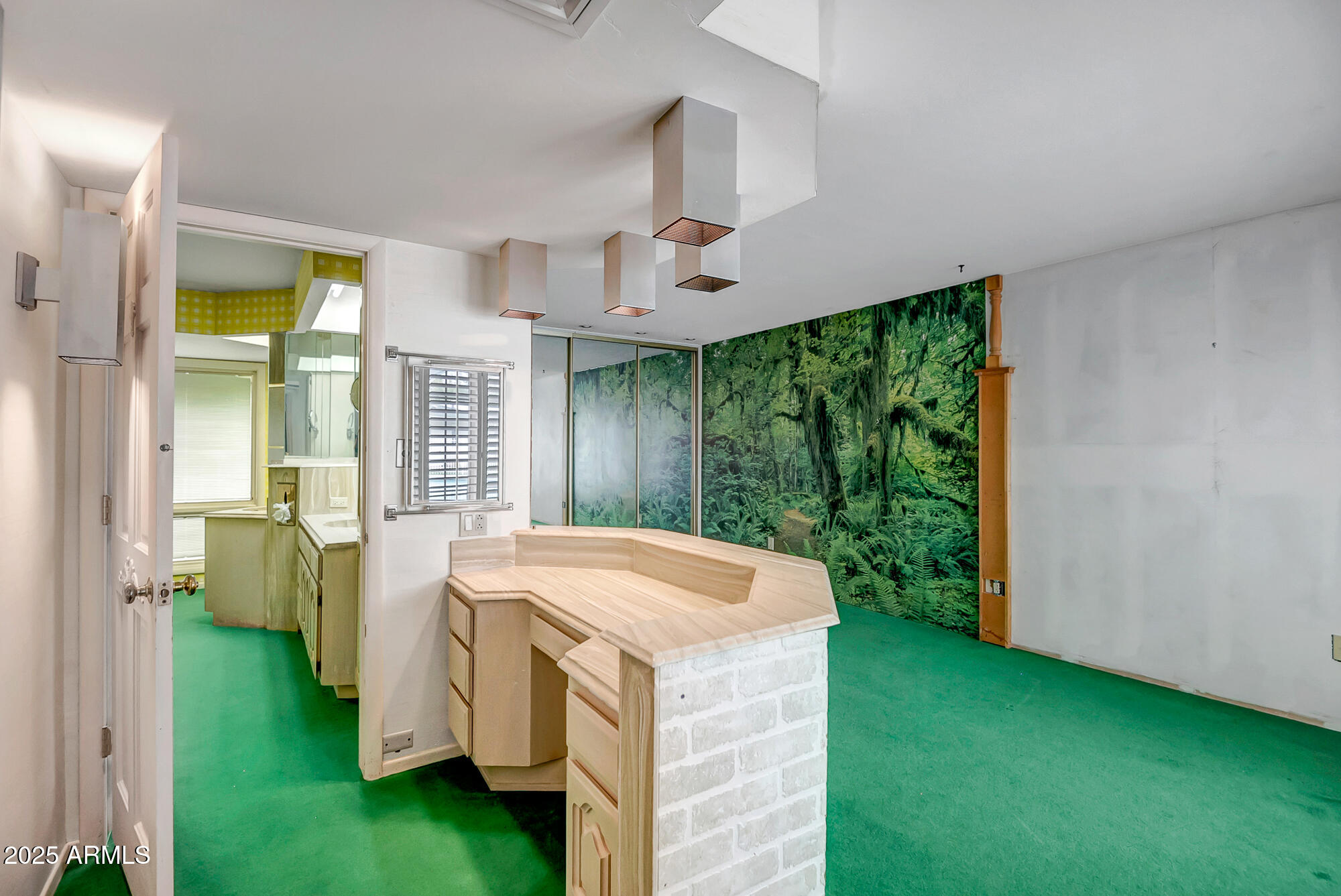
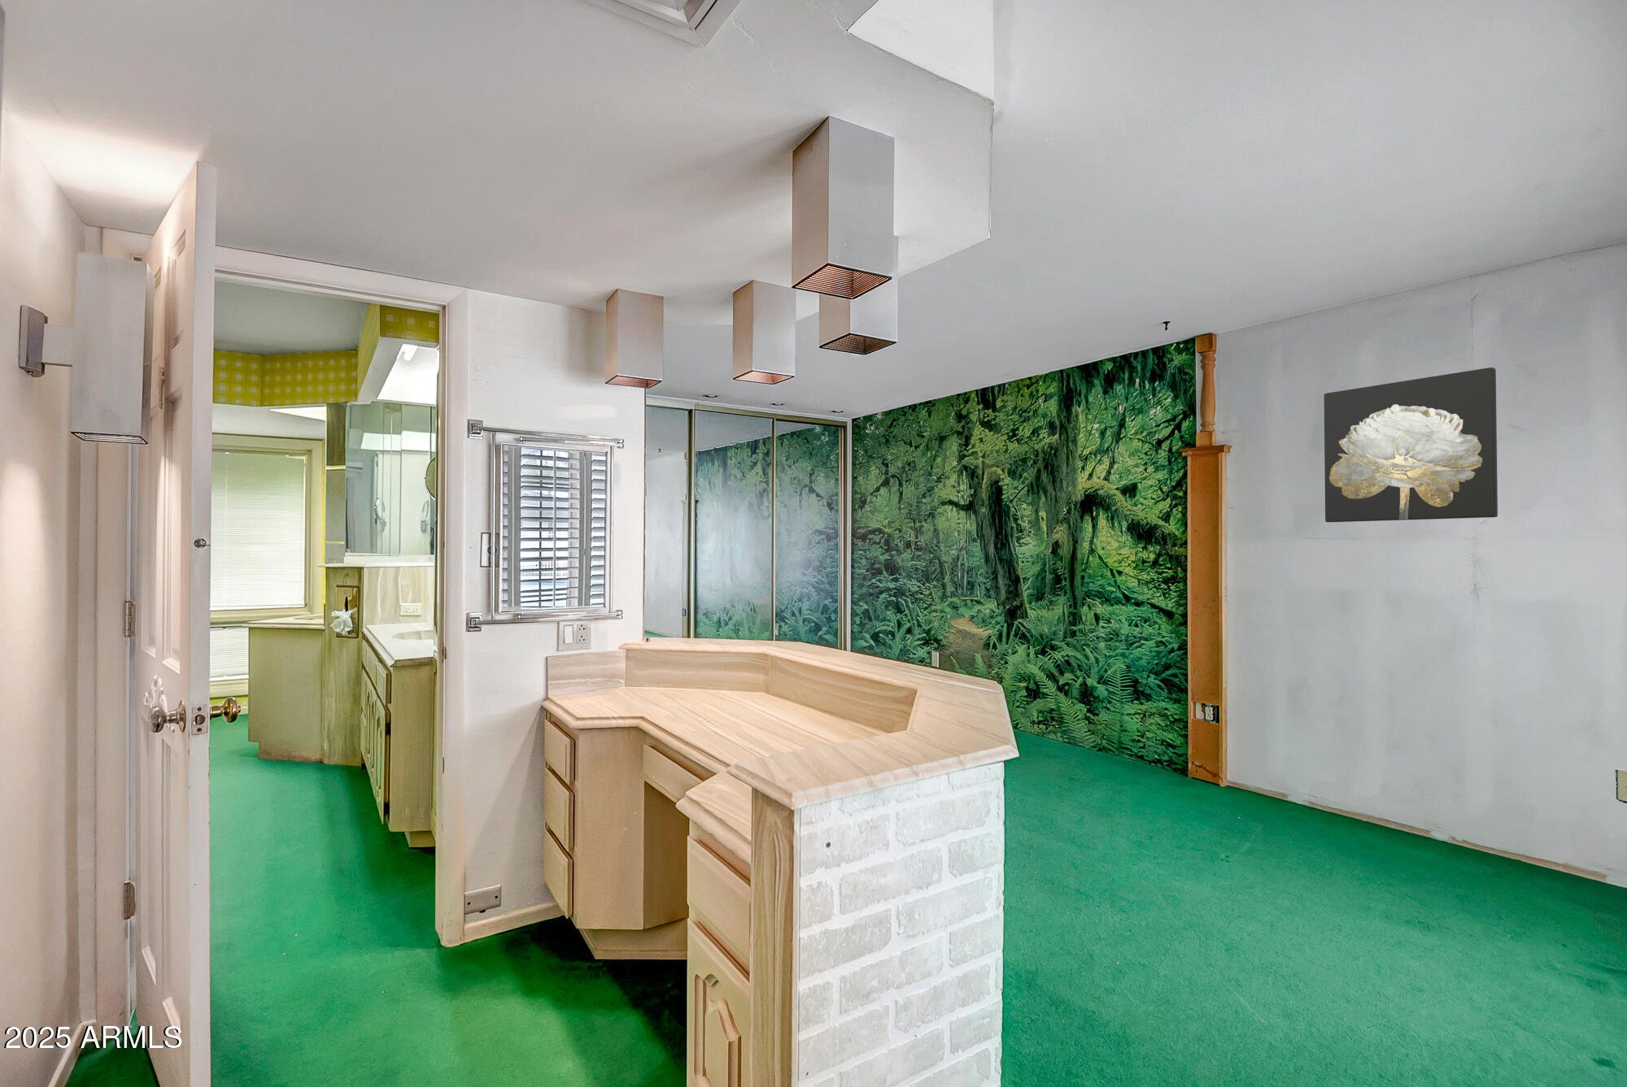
+ wall art [1324,366,1498,523]
